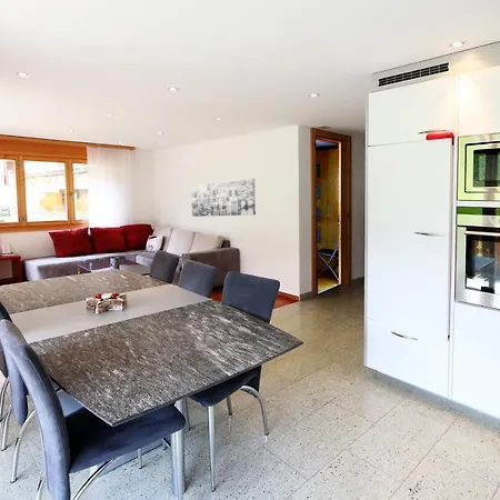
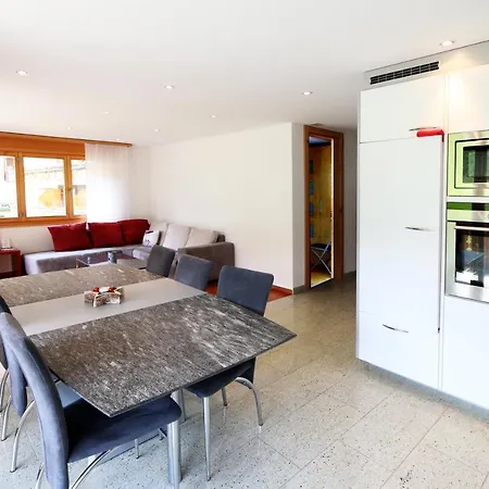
- wall art [190,178,257,218]
